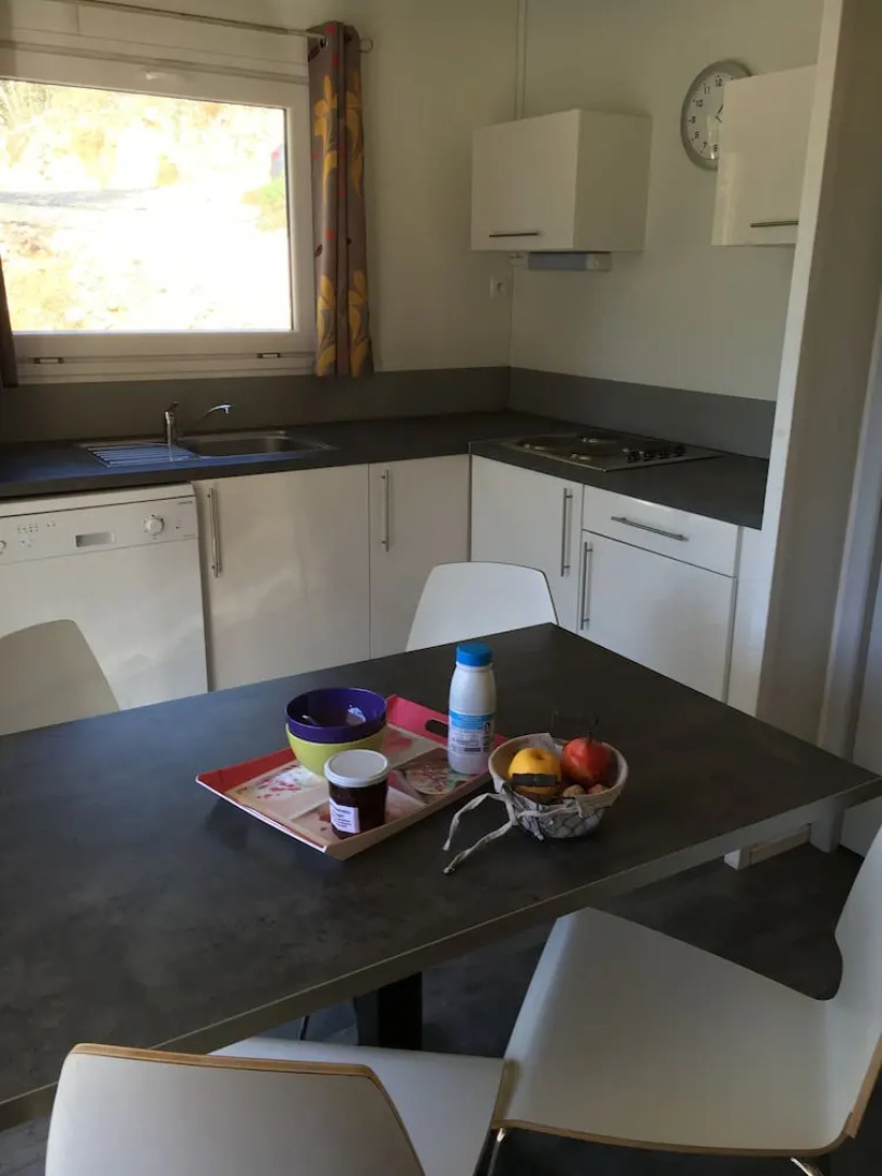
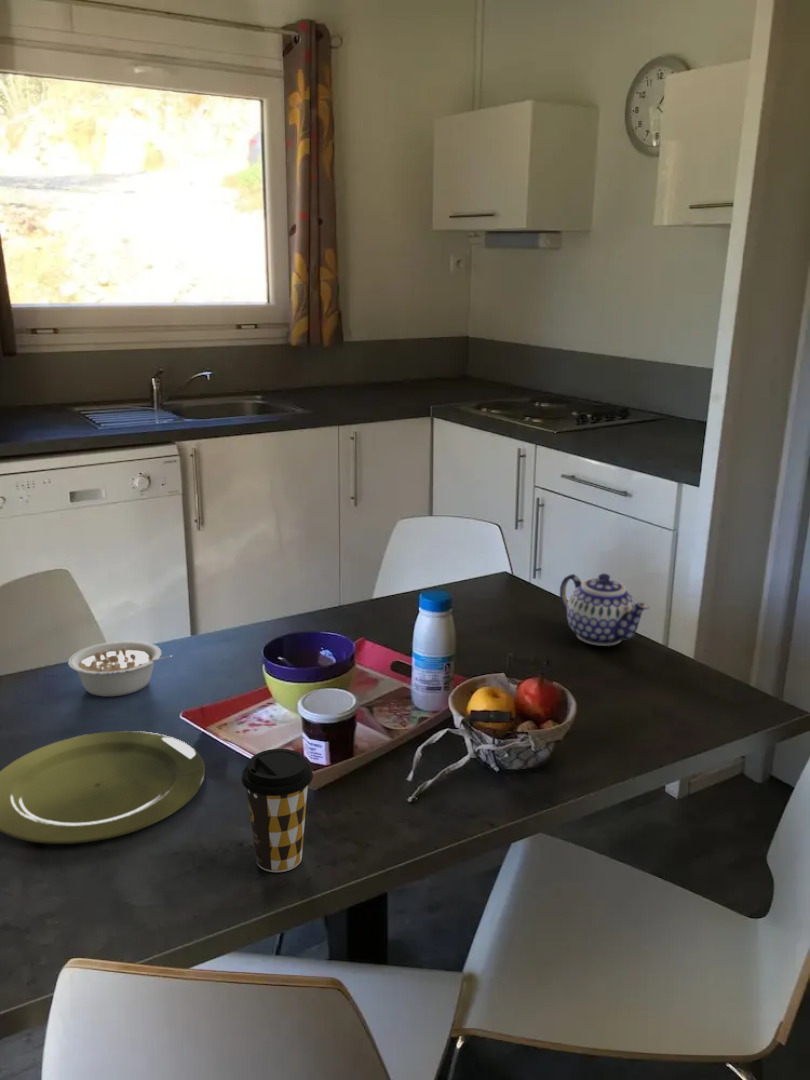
+ plate [0,730,206,845]
+ teapot [559,573,650,647]
+ coffee cup [241,748,314,873]
+ legume [67,640,174,697]
